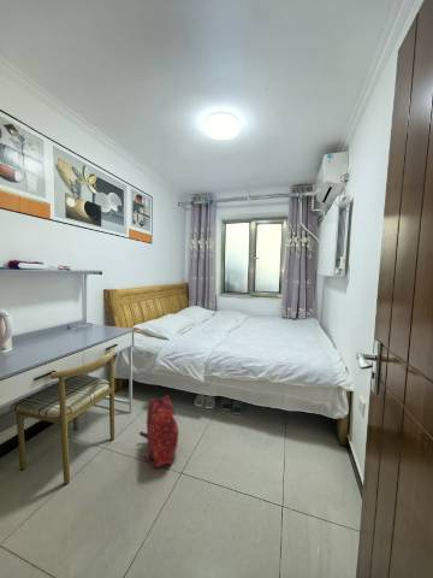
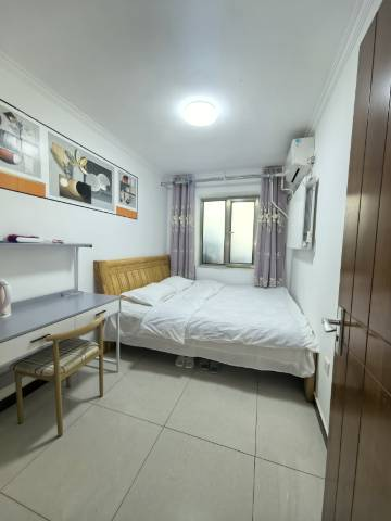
- backpack [137,395,180,470]
